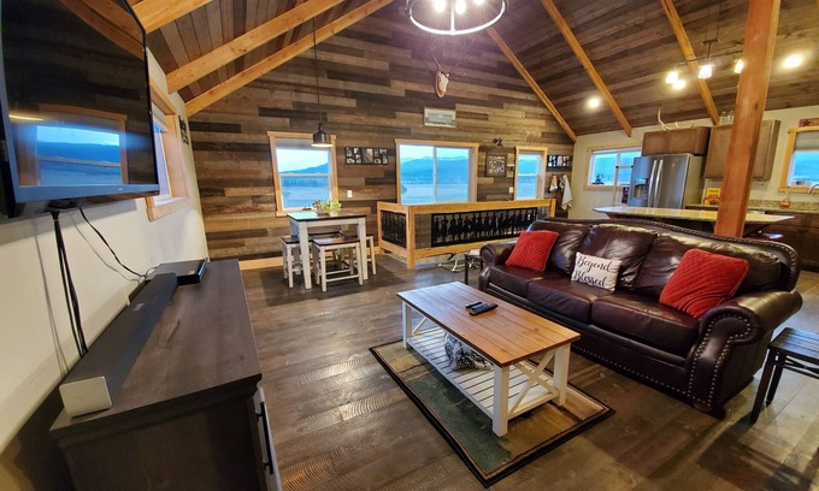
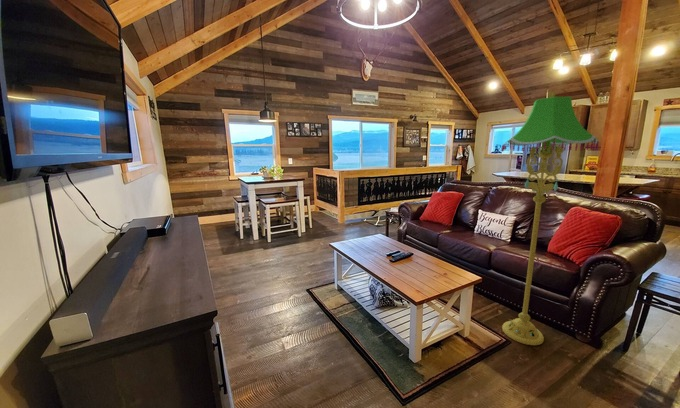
+ floor lamp [500,90,599,346]
